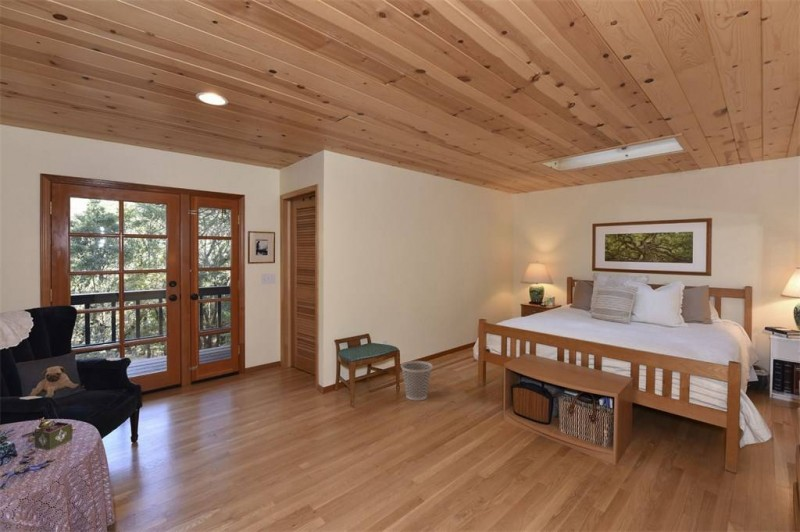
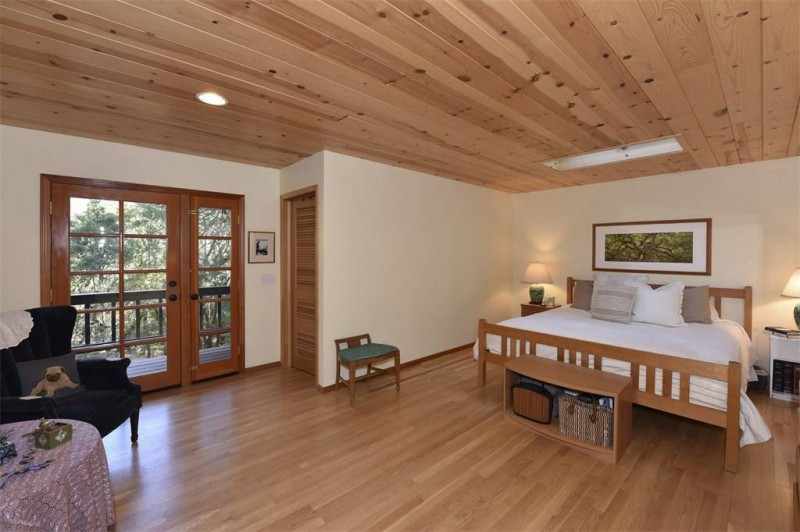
- wastebasket [400,360,434,402]
